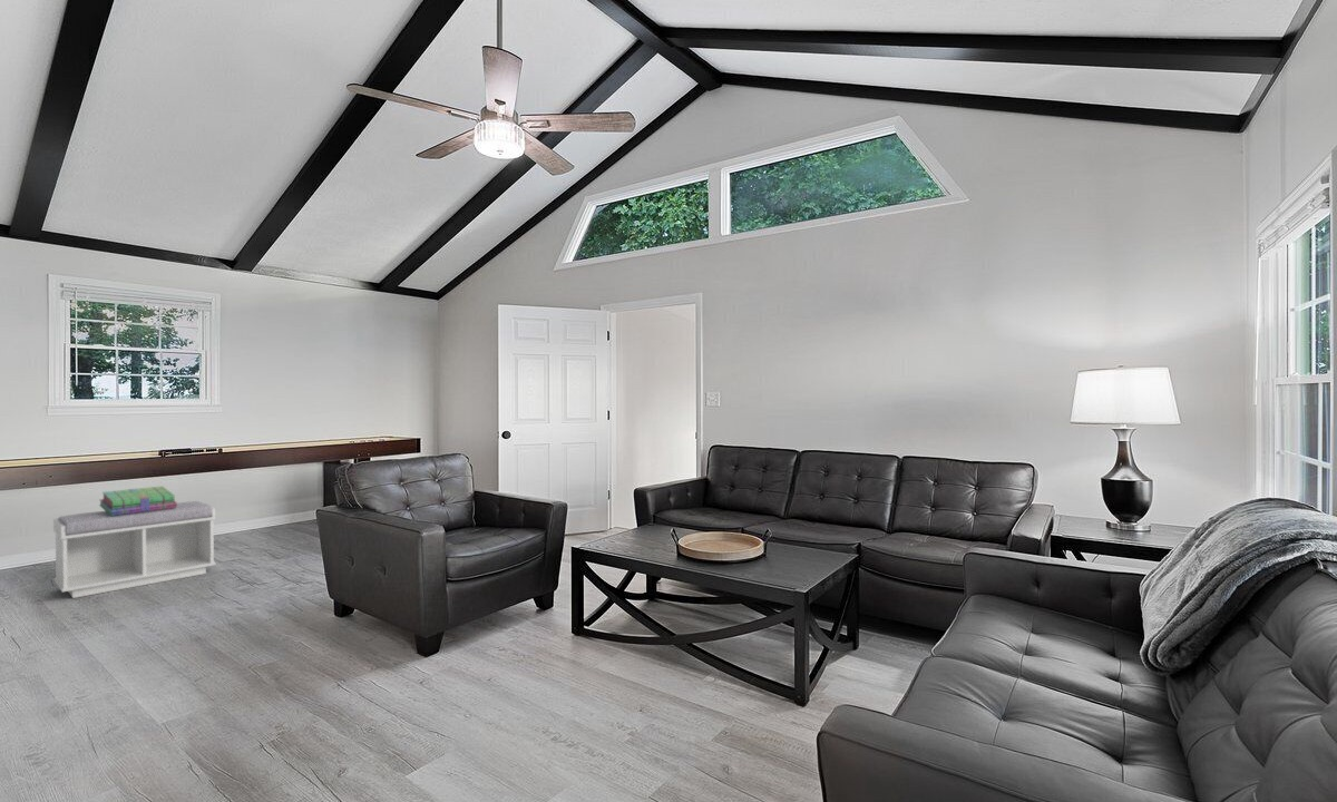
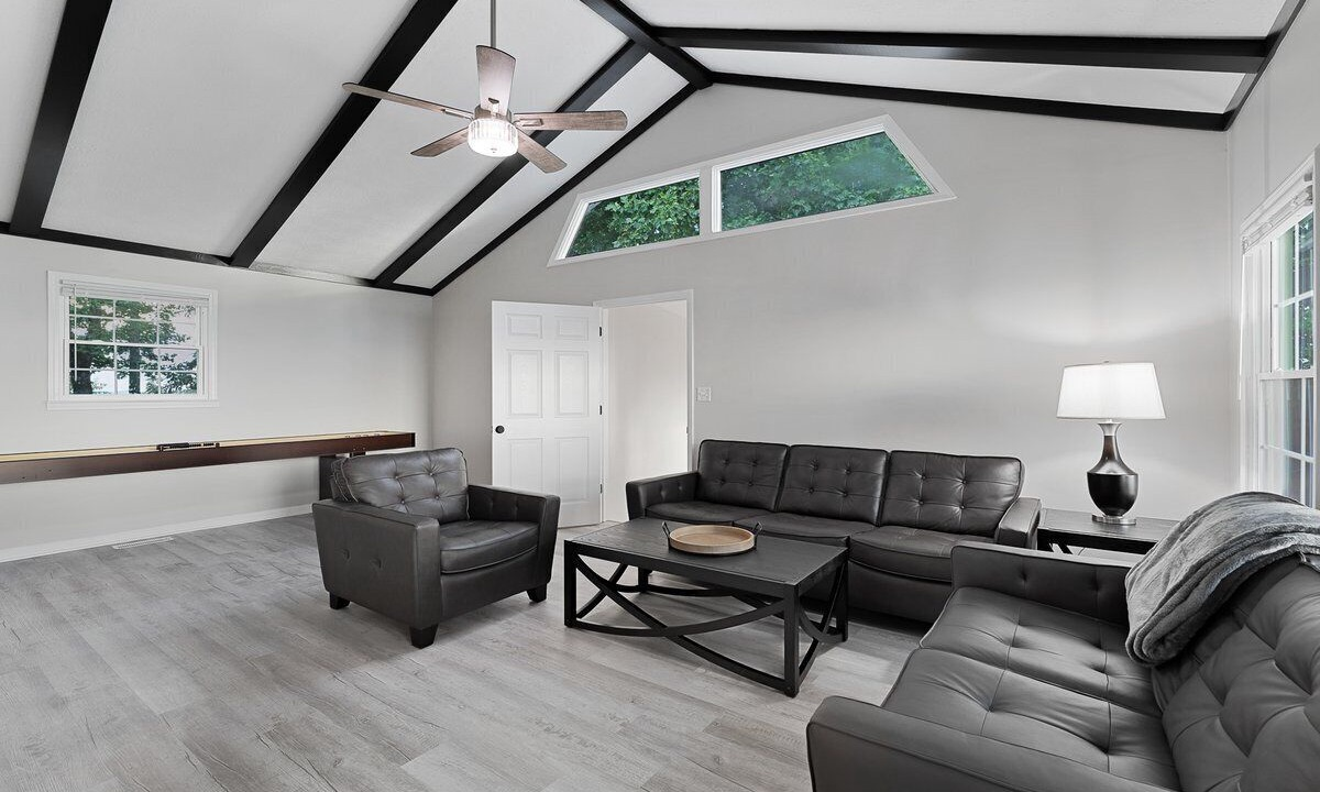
- bench [52,500,217,599]
- stack of books [98,485,178,516]
